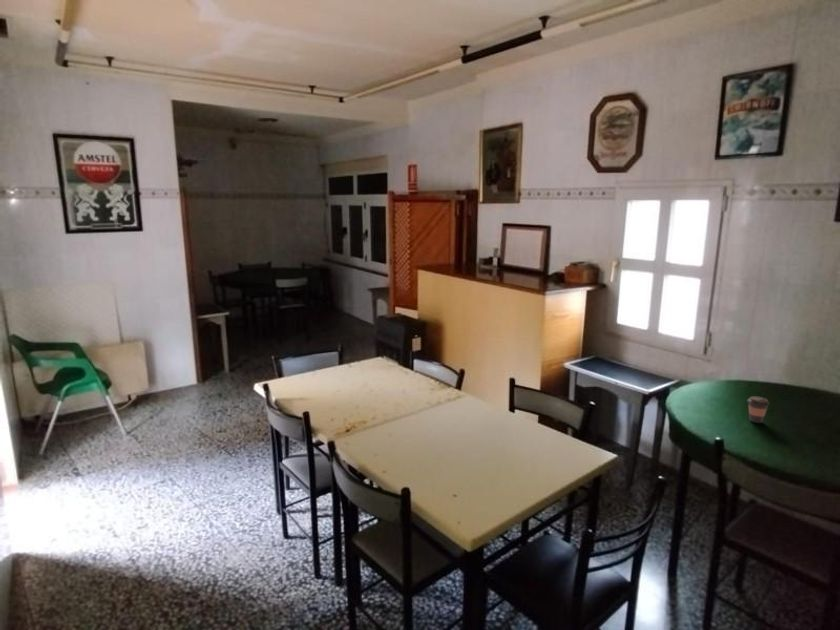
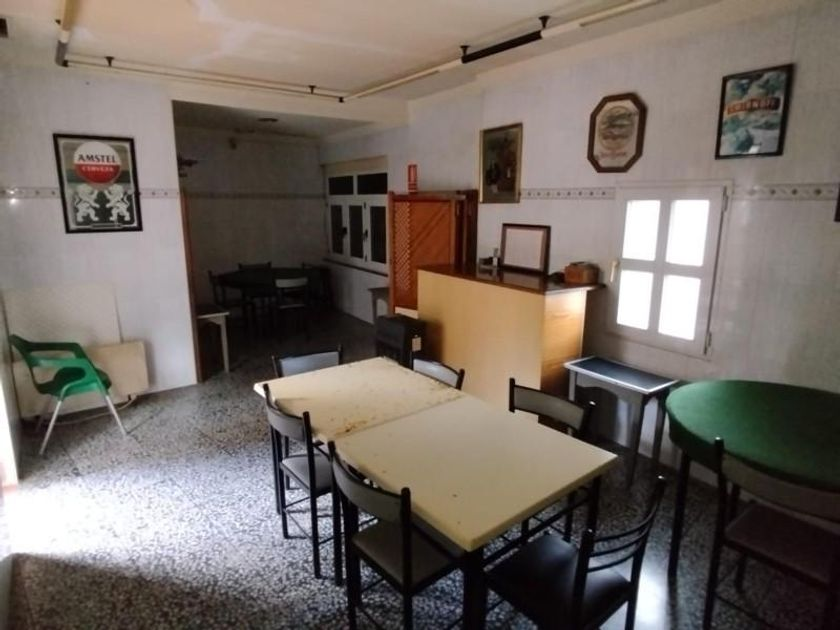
- coffee cup [747,395,771,424]
